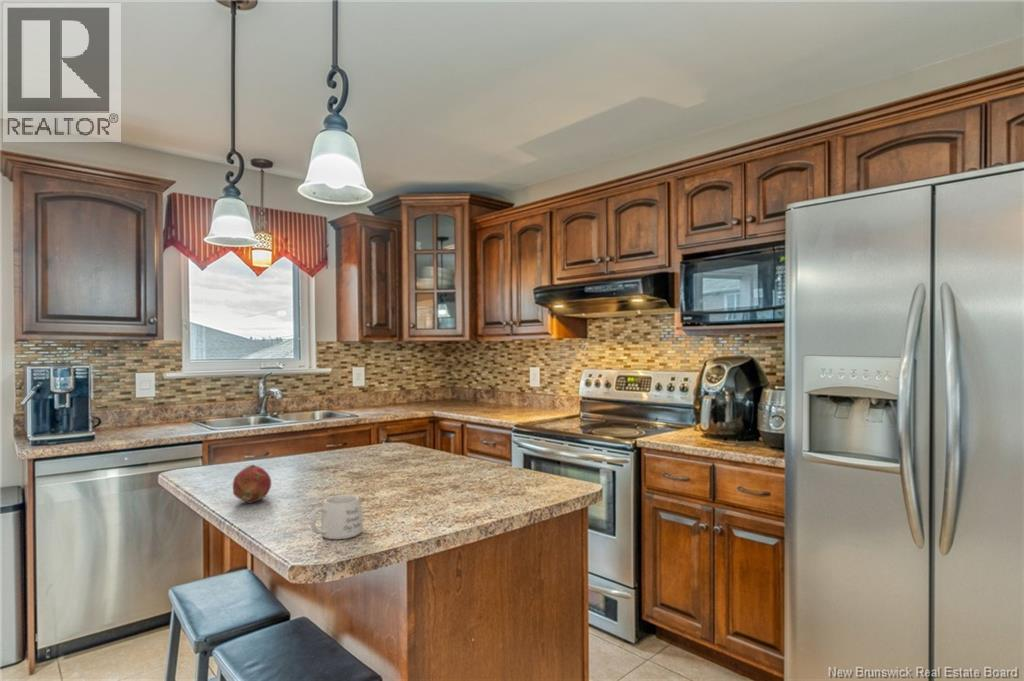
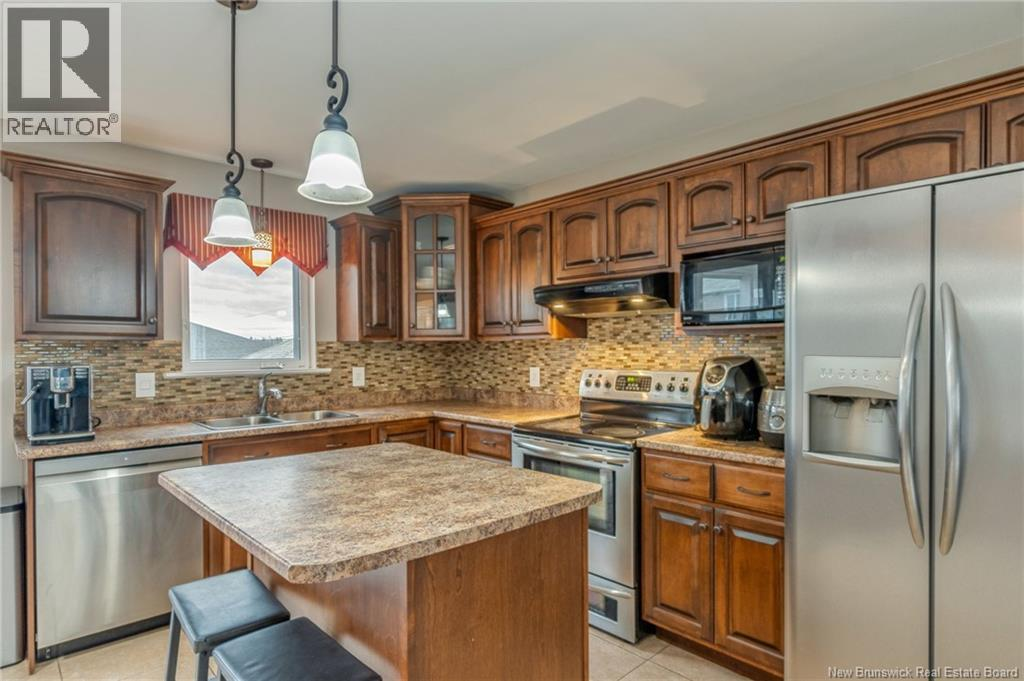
- mug [309,494,364,540]
- fruit [232,464,272,504]
